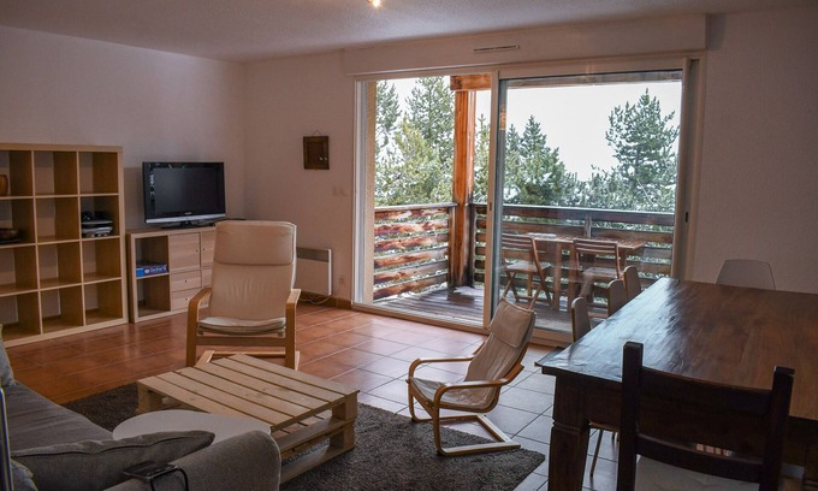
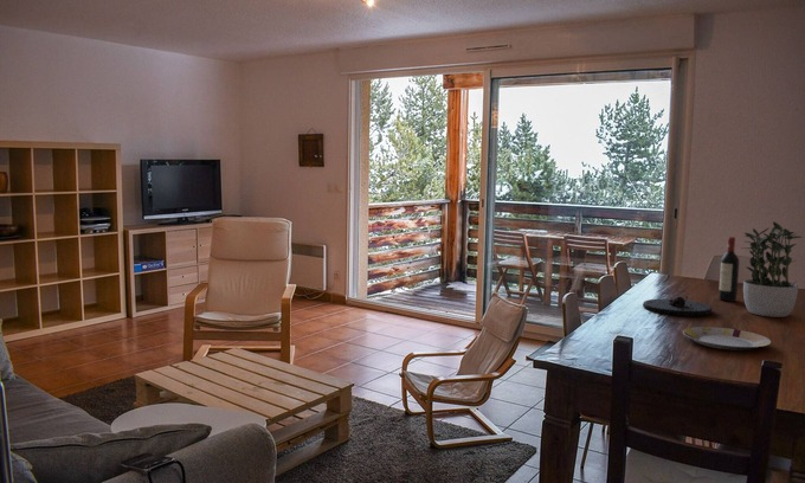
+ wine bottle [717,236,740,303]
+ plate [682,326,772,352]
+ potted plant [742,220,803,318]
+ plate [642,295,713,317]
